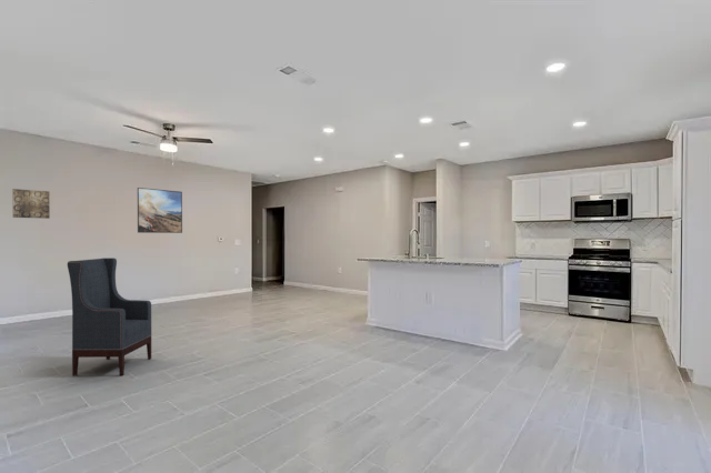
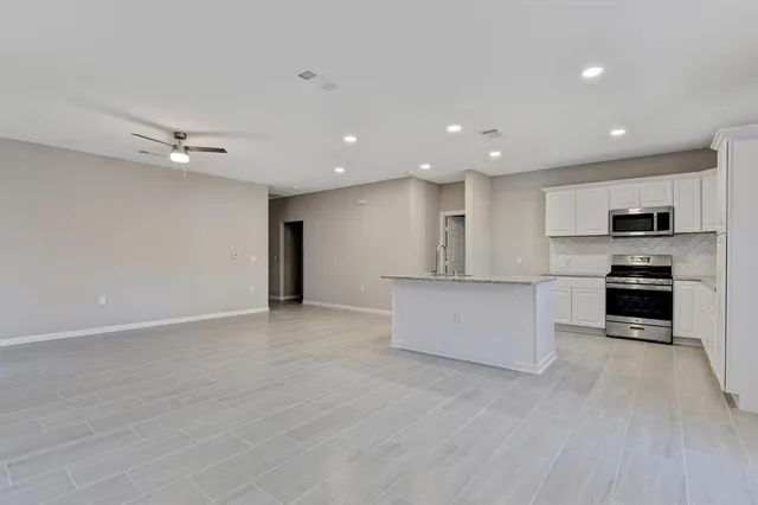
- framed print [137,187,183,234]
- armchair [67,256,152,376]
- wall art [11,188,51,220]
